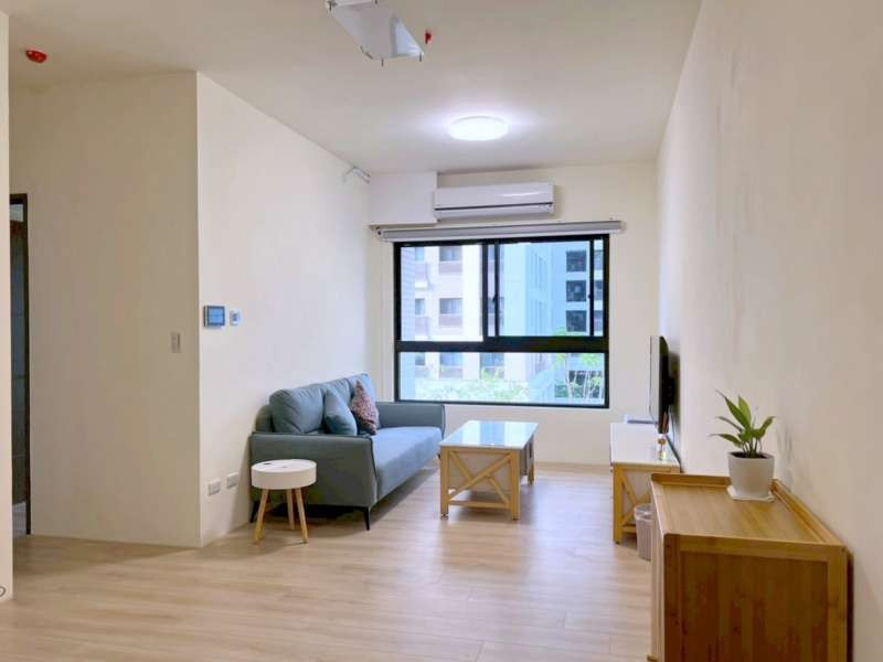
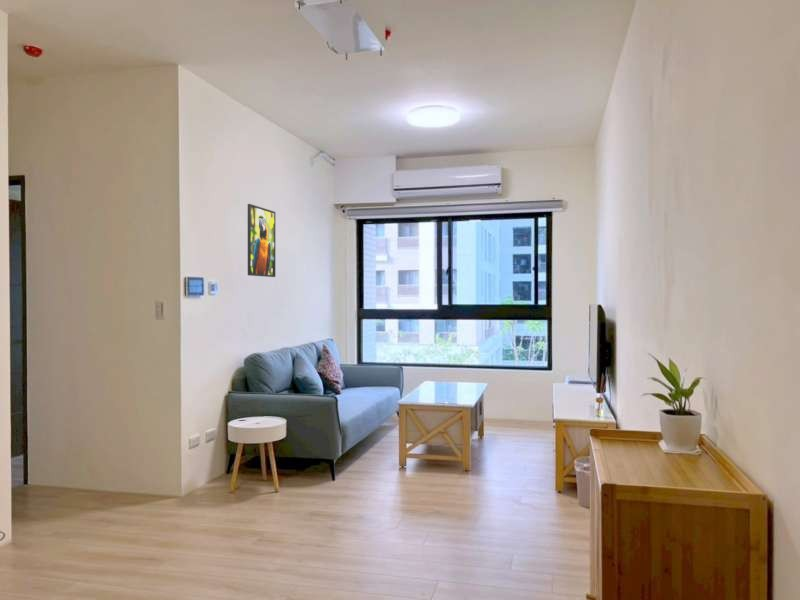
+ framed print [247,203,276,278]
